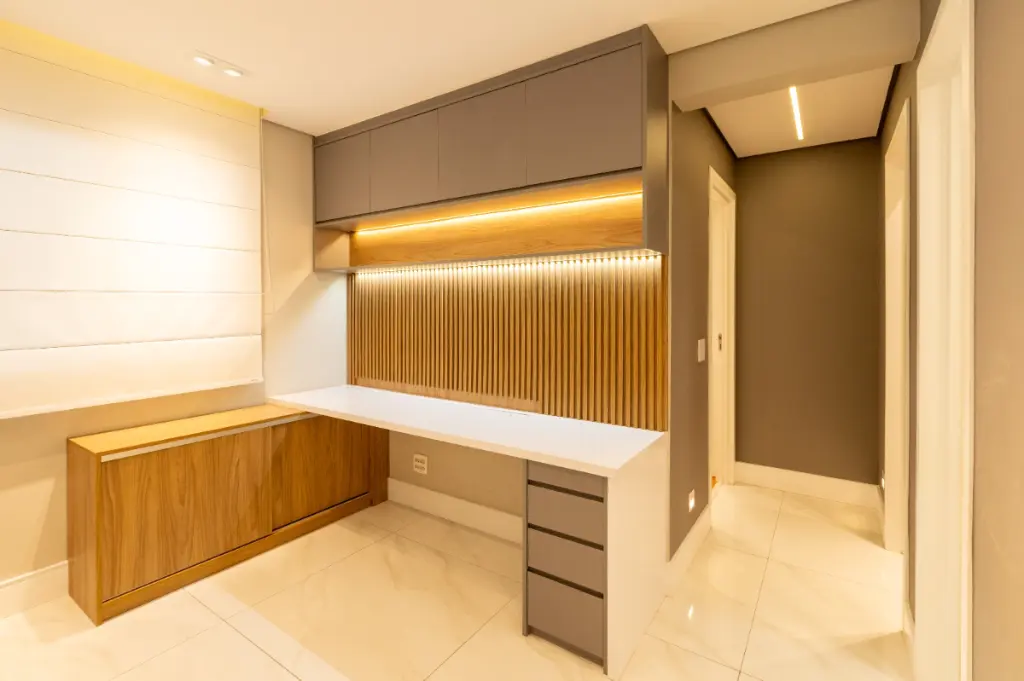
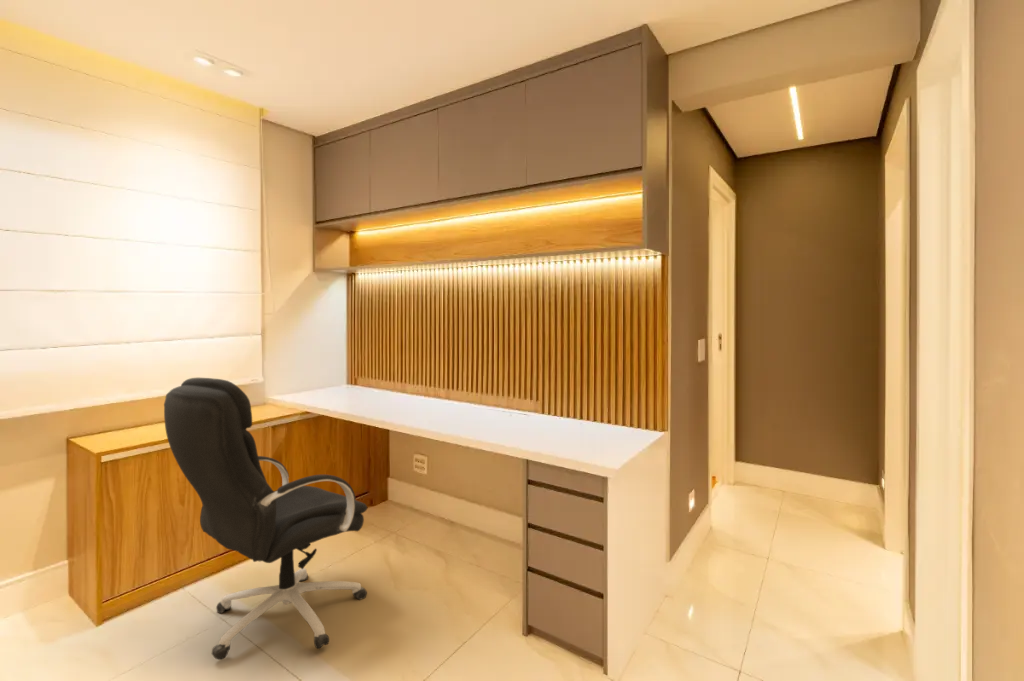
+ office chair [163,377,368,660]
